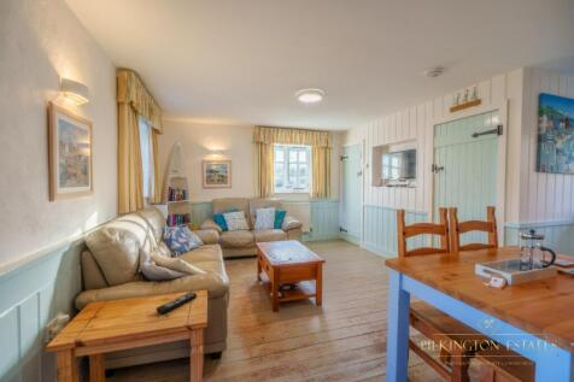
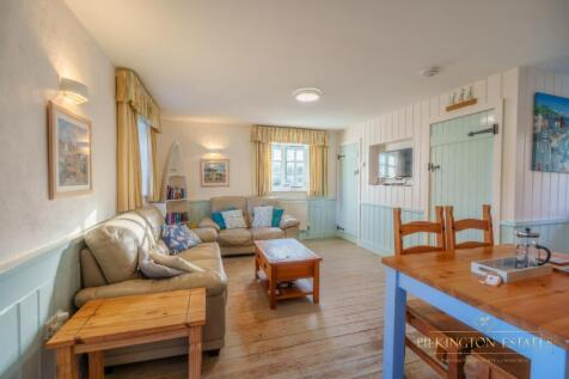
- remote control [156,292,198,315]
